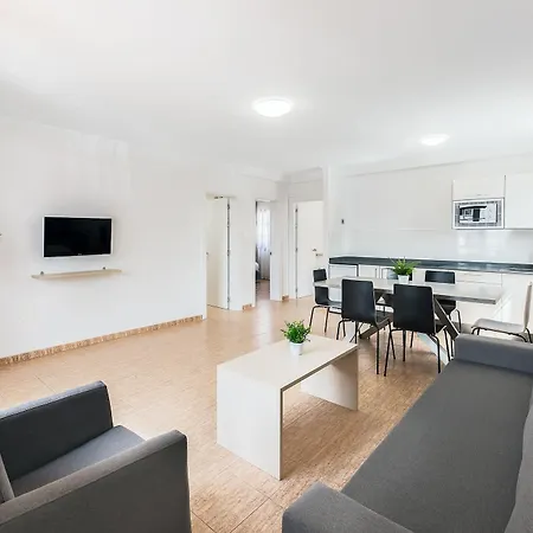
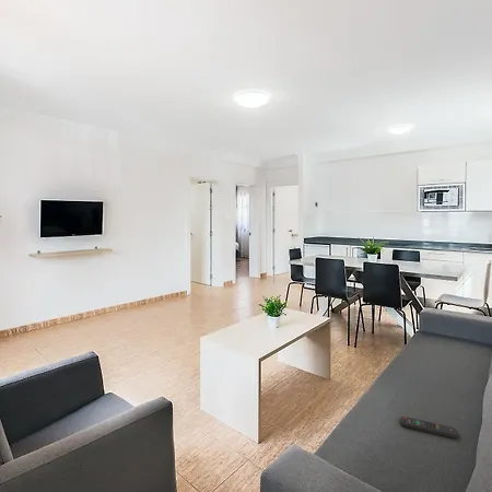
+ remote control [399,415,459,440]
